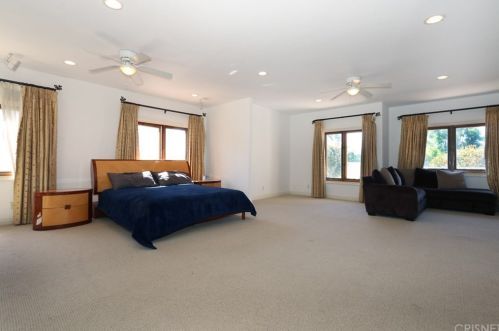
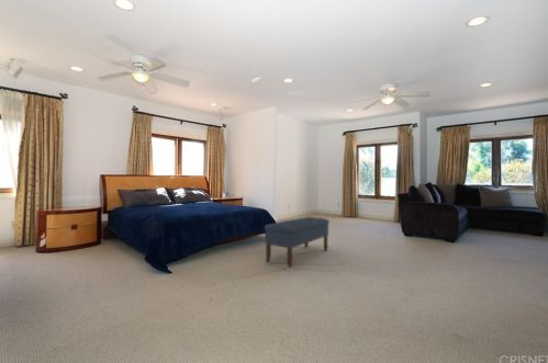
+ bench [264,216,331,269]
